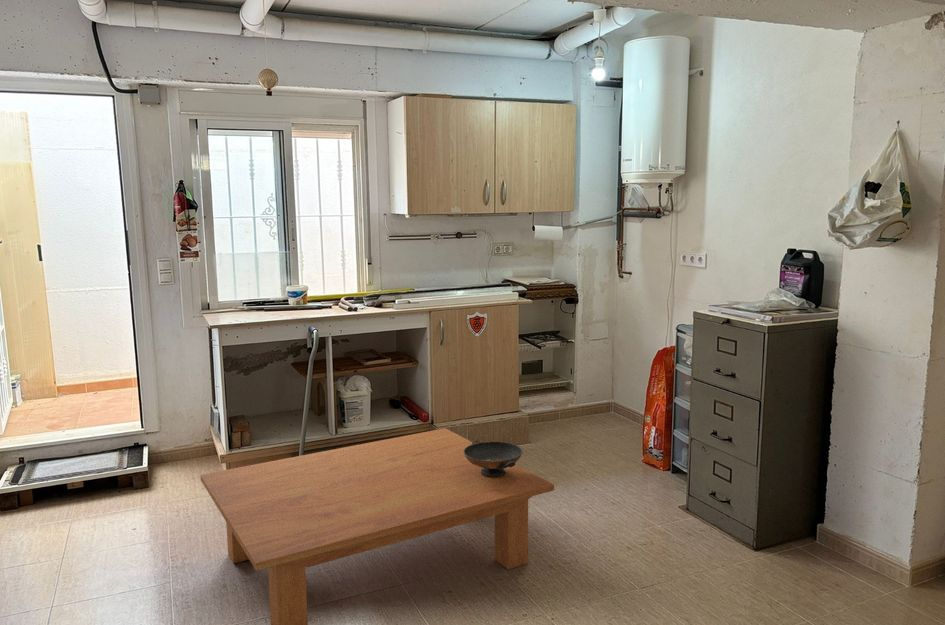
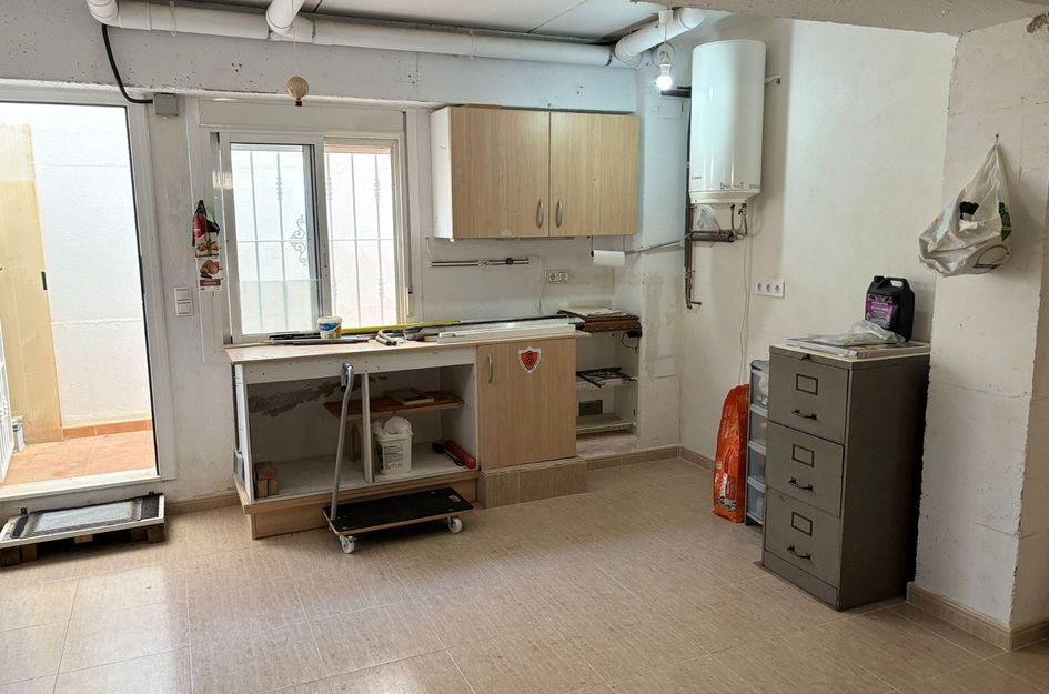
- coffee table [199,427,555,625]
- decorative bowl [463,439,524,478]
